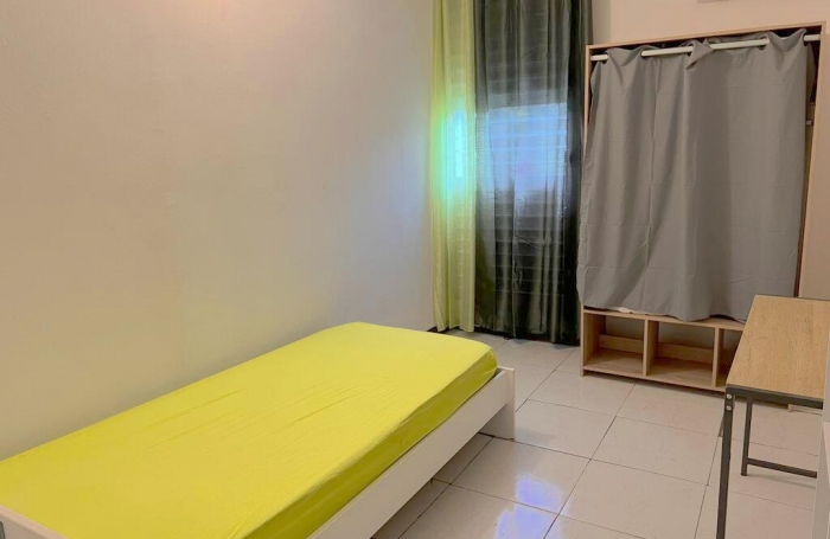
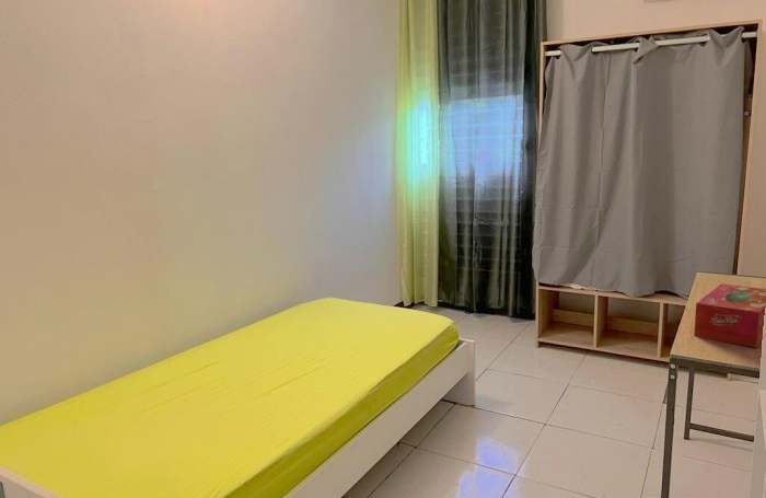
+ tissue box [693,282,766,348]
